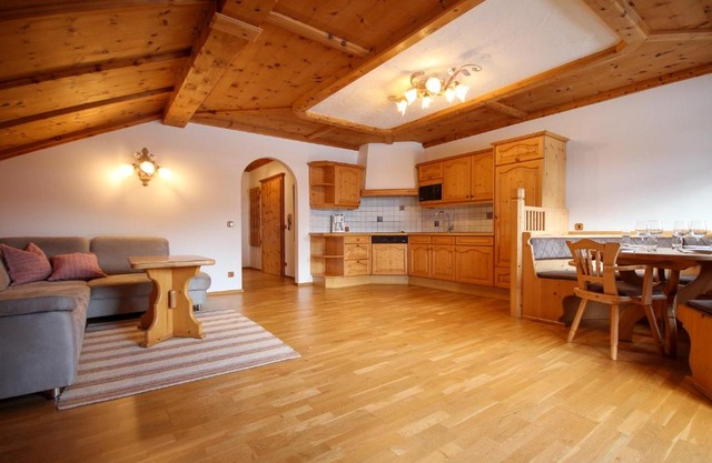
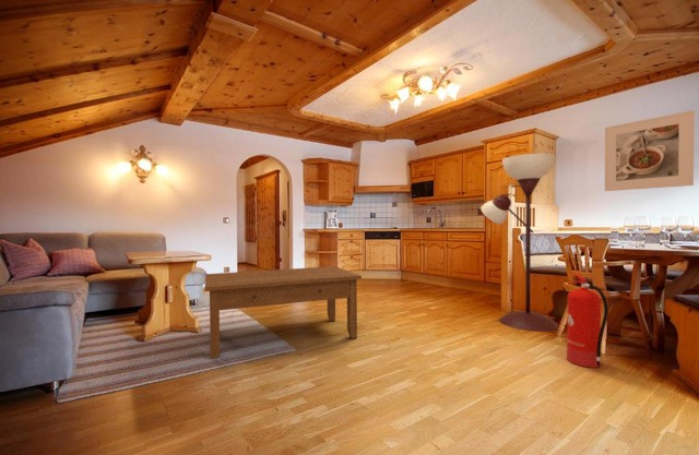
+ fire extinguisher [566,273,609,369]
+ floor lamp [479,153,560,333]
+ coffee table [203,265,363,360]
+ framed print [604,109,696,192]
